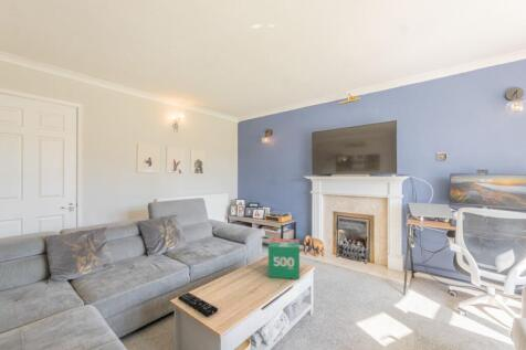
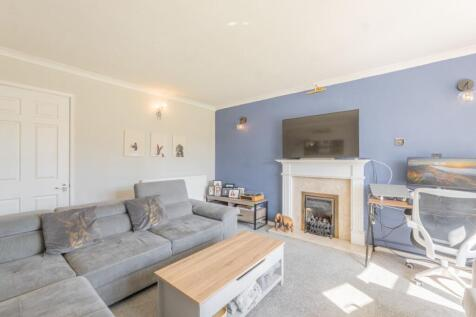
- remote control [177,291,219,317]
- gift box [267,237,301,280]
